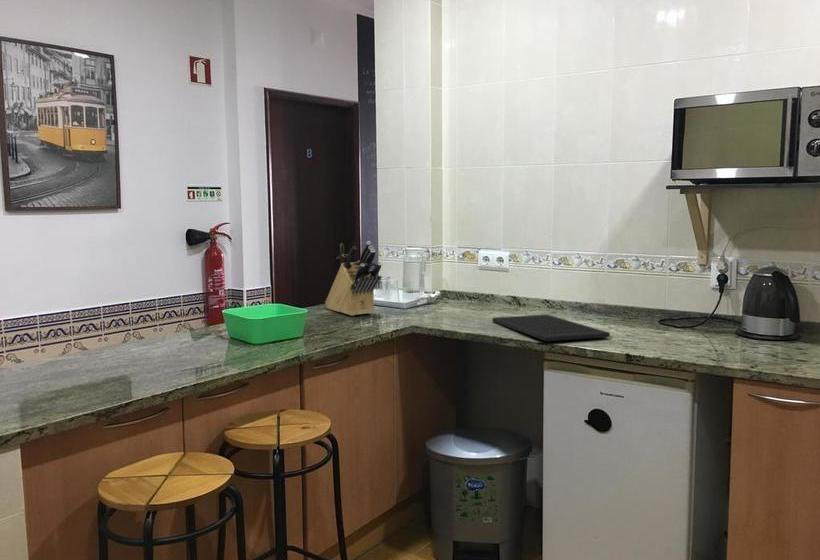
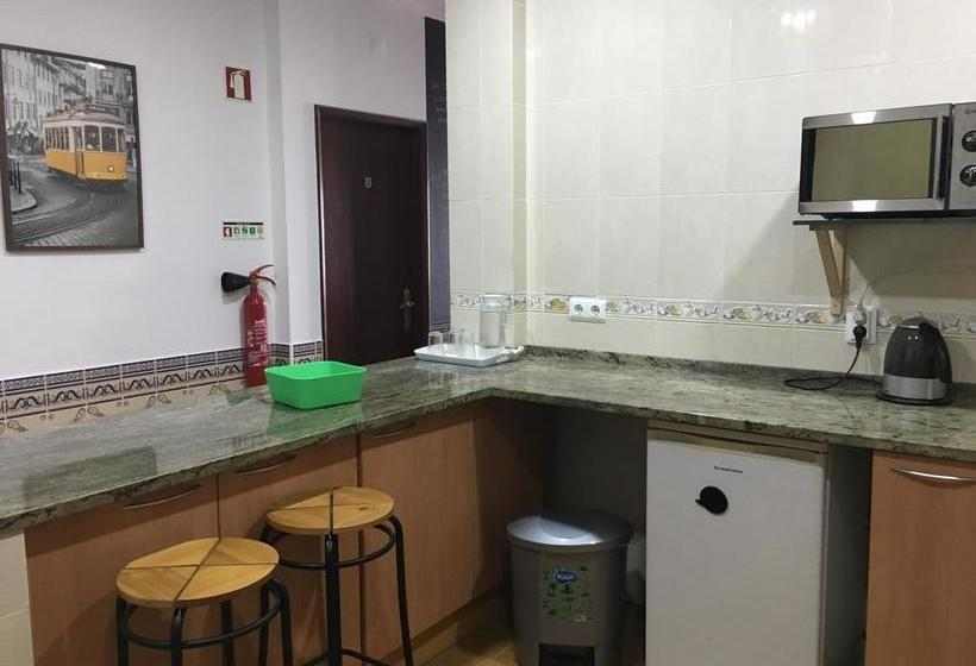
- cutting board [491,314,611,342]
- knife block [324,240,382,317]
